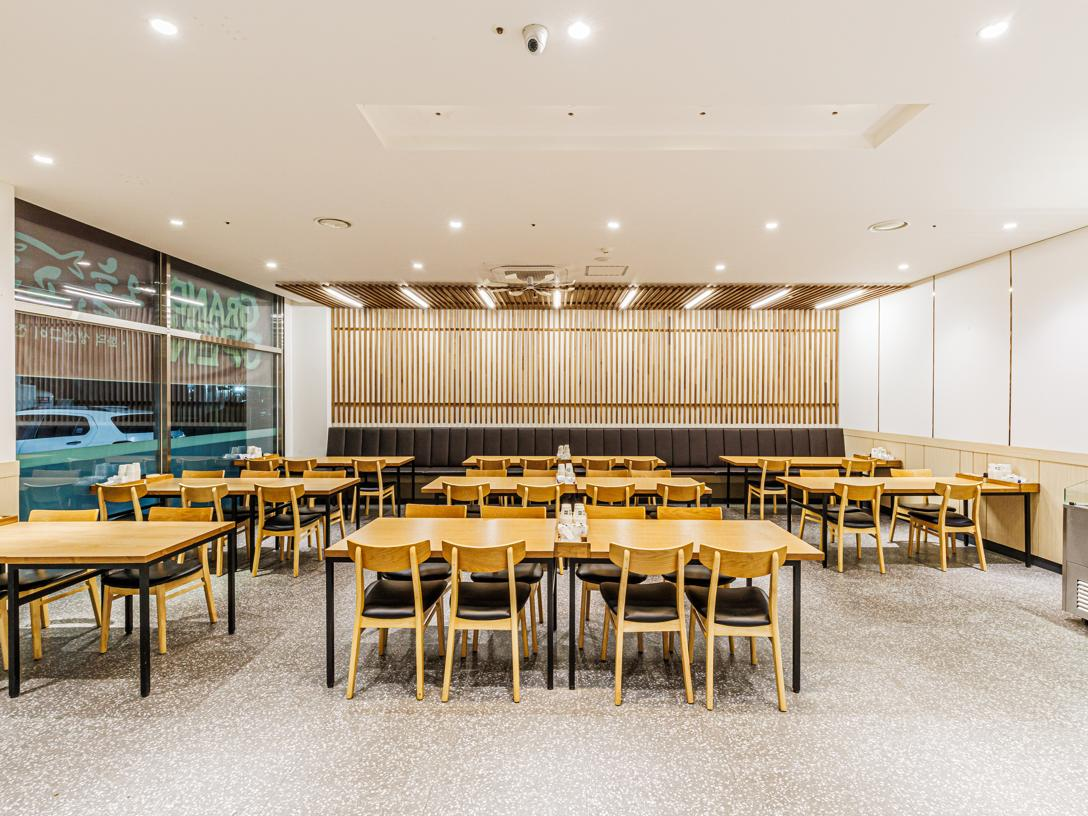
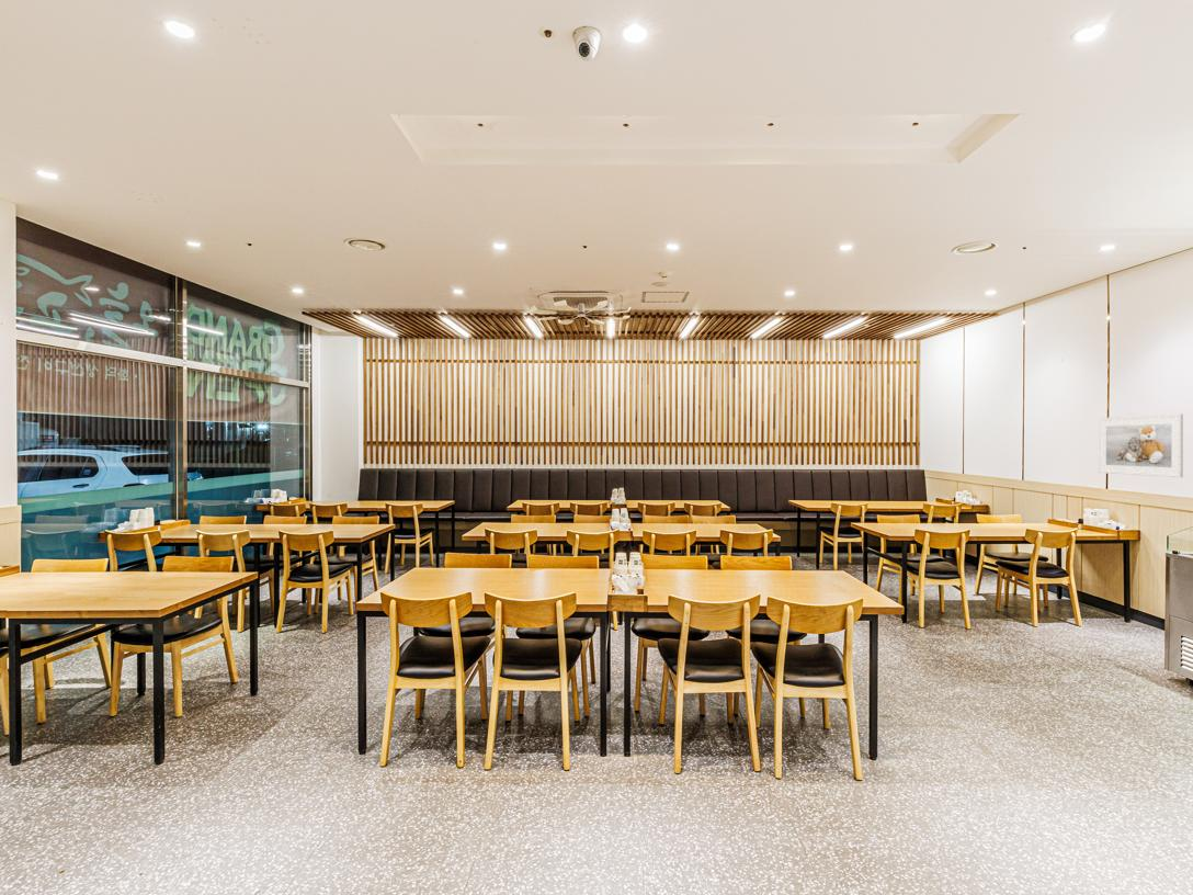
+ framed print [1098,412,1184,478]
